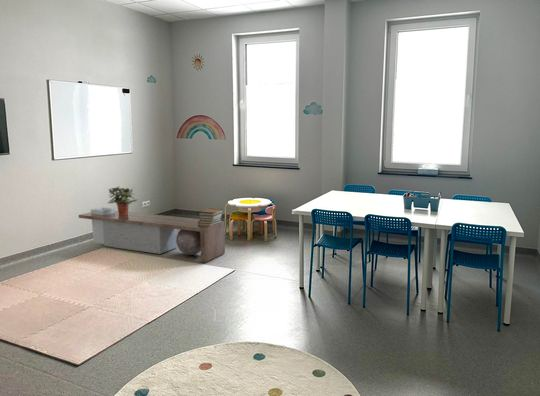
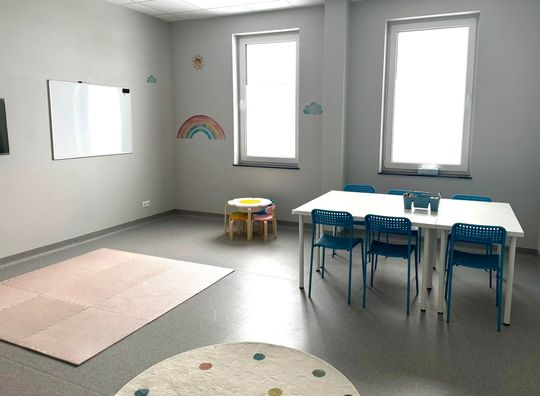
- bench [78,206,226,263]
- book stack [197,208,224,226]
- potted plant [107,185,139,215]
